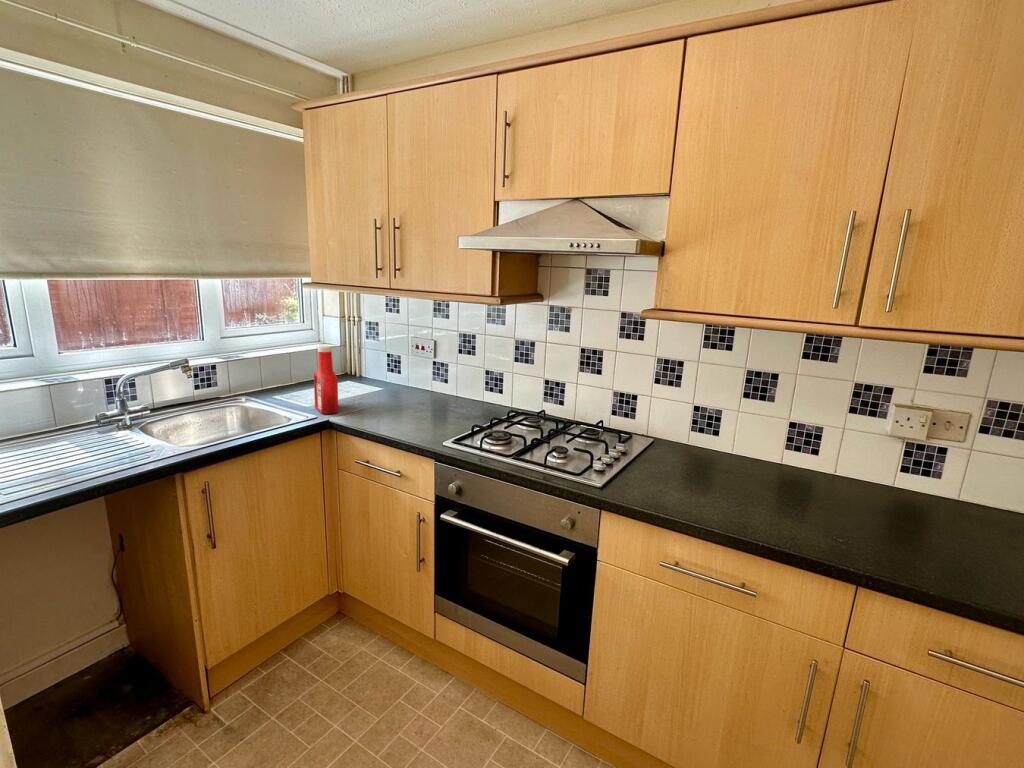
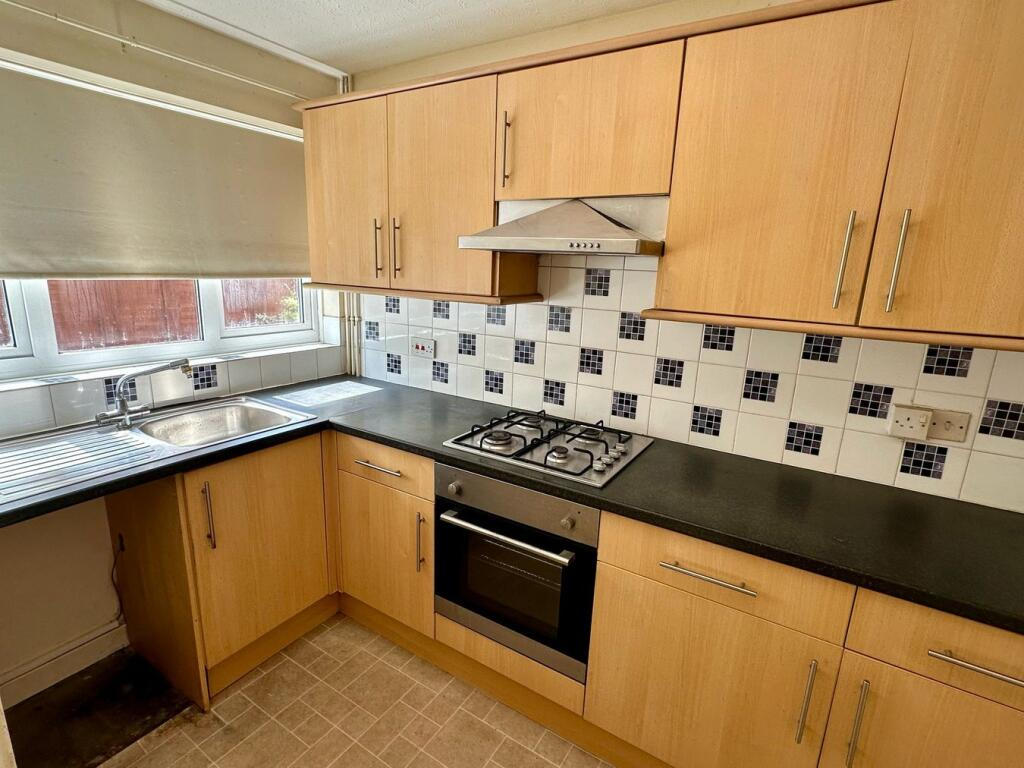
- soap bottle [313,345,339,415]
